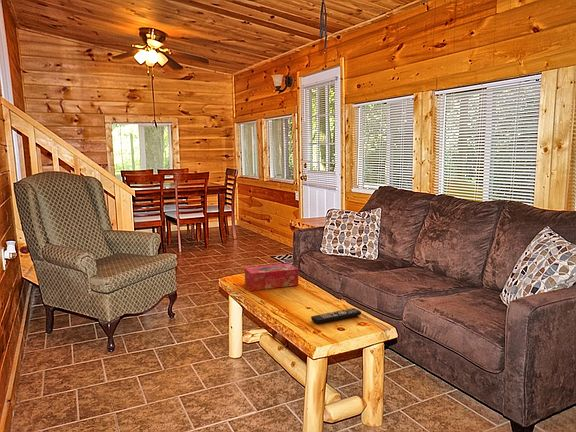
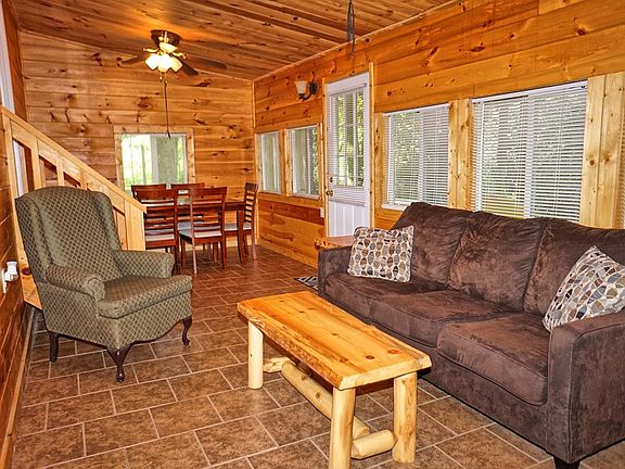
- remote control [310,307,362,325]
- tissue box [244,262,299,291]
